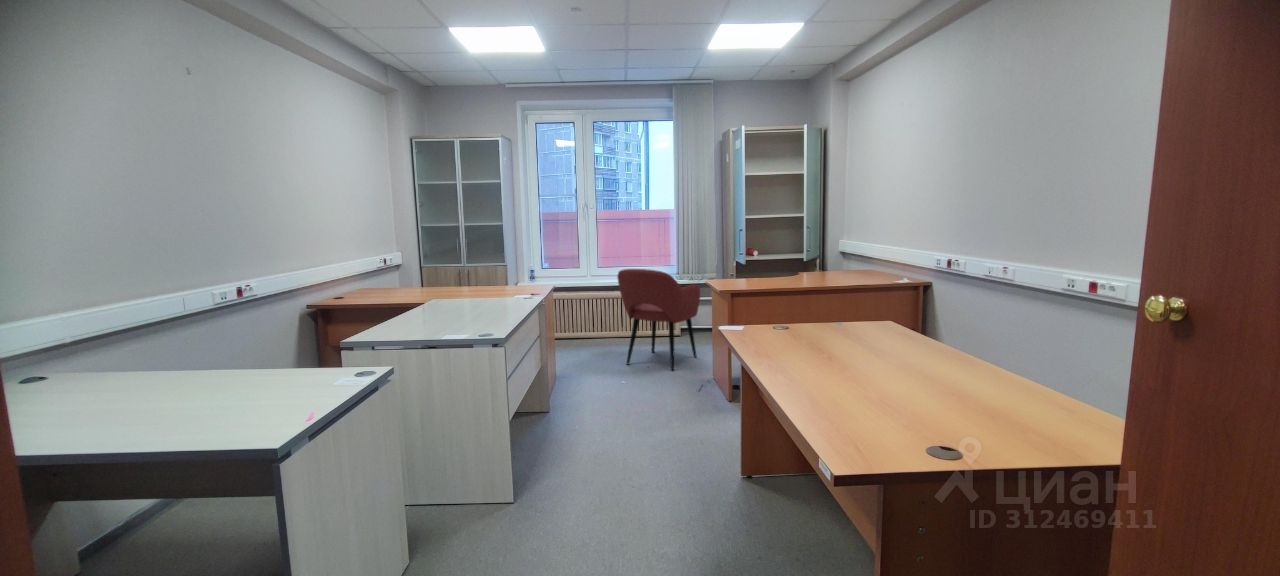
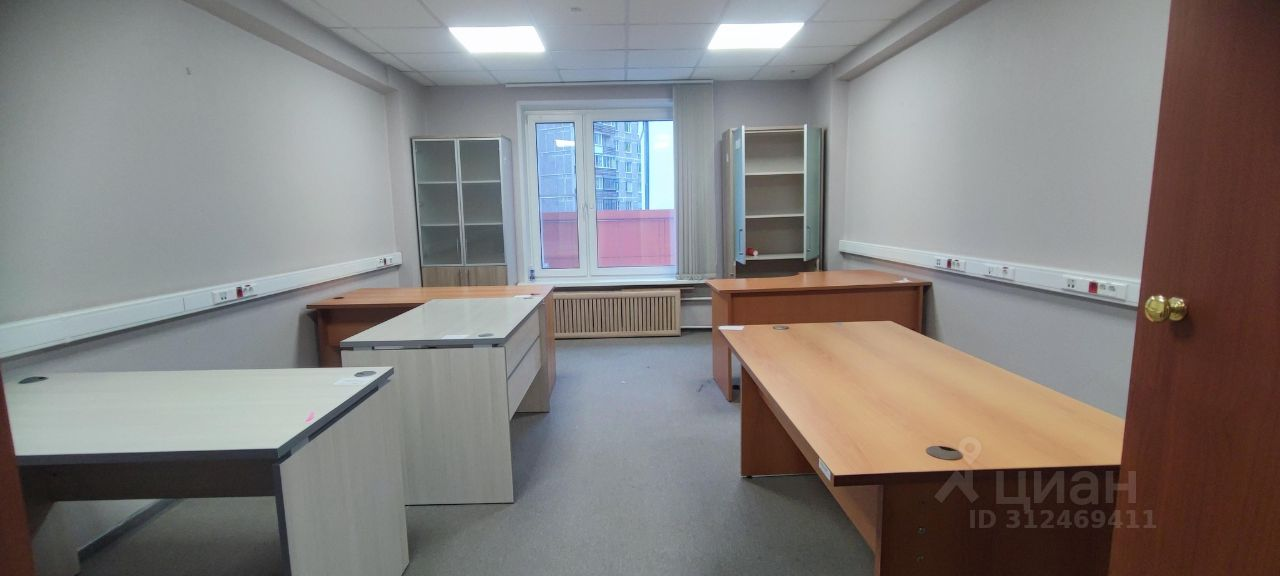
- chair [616,268,701,372]
